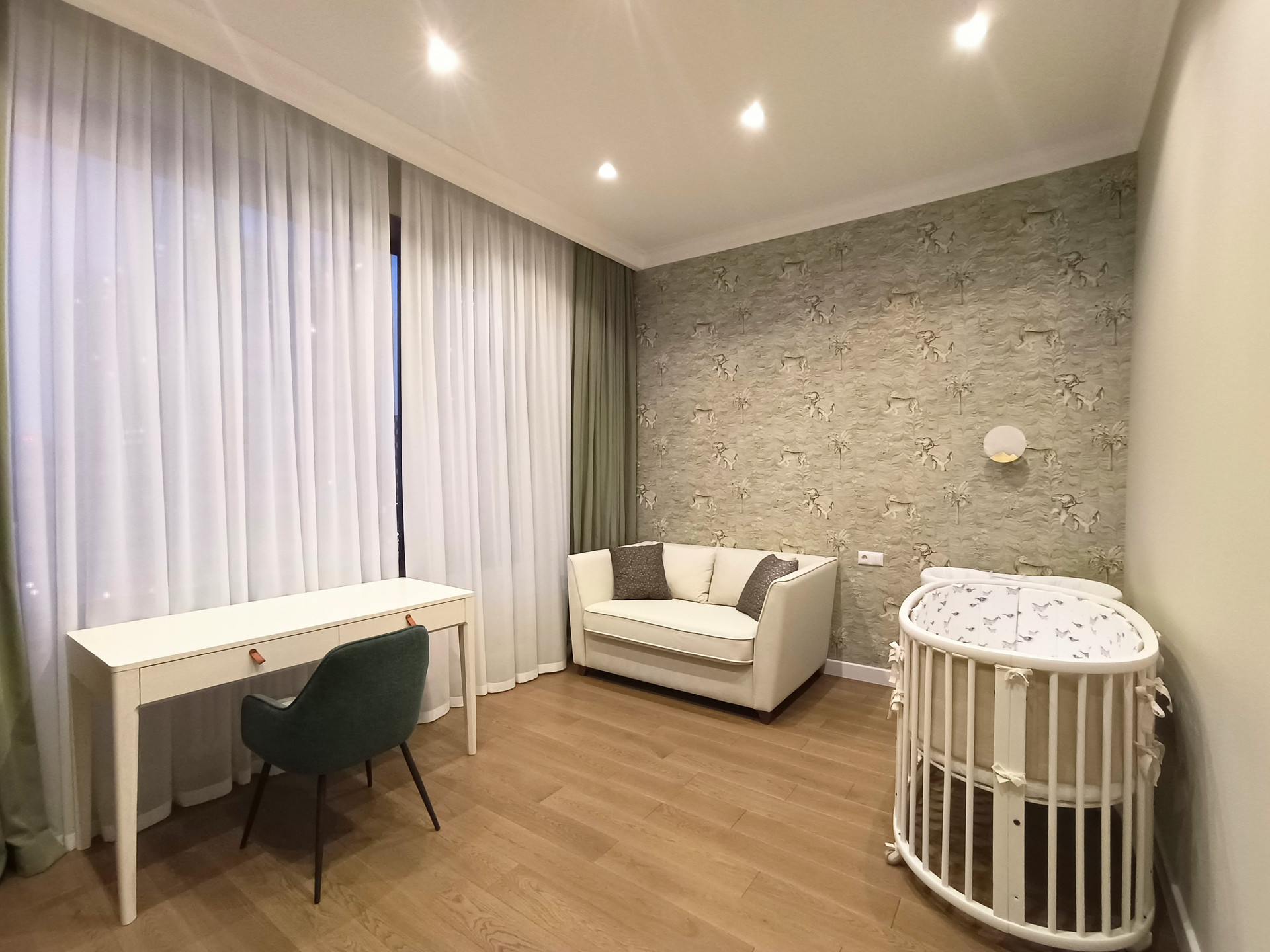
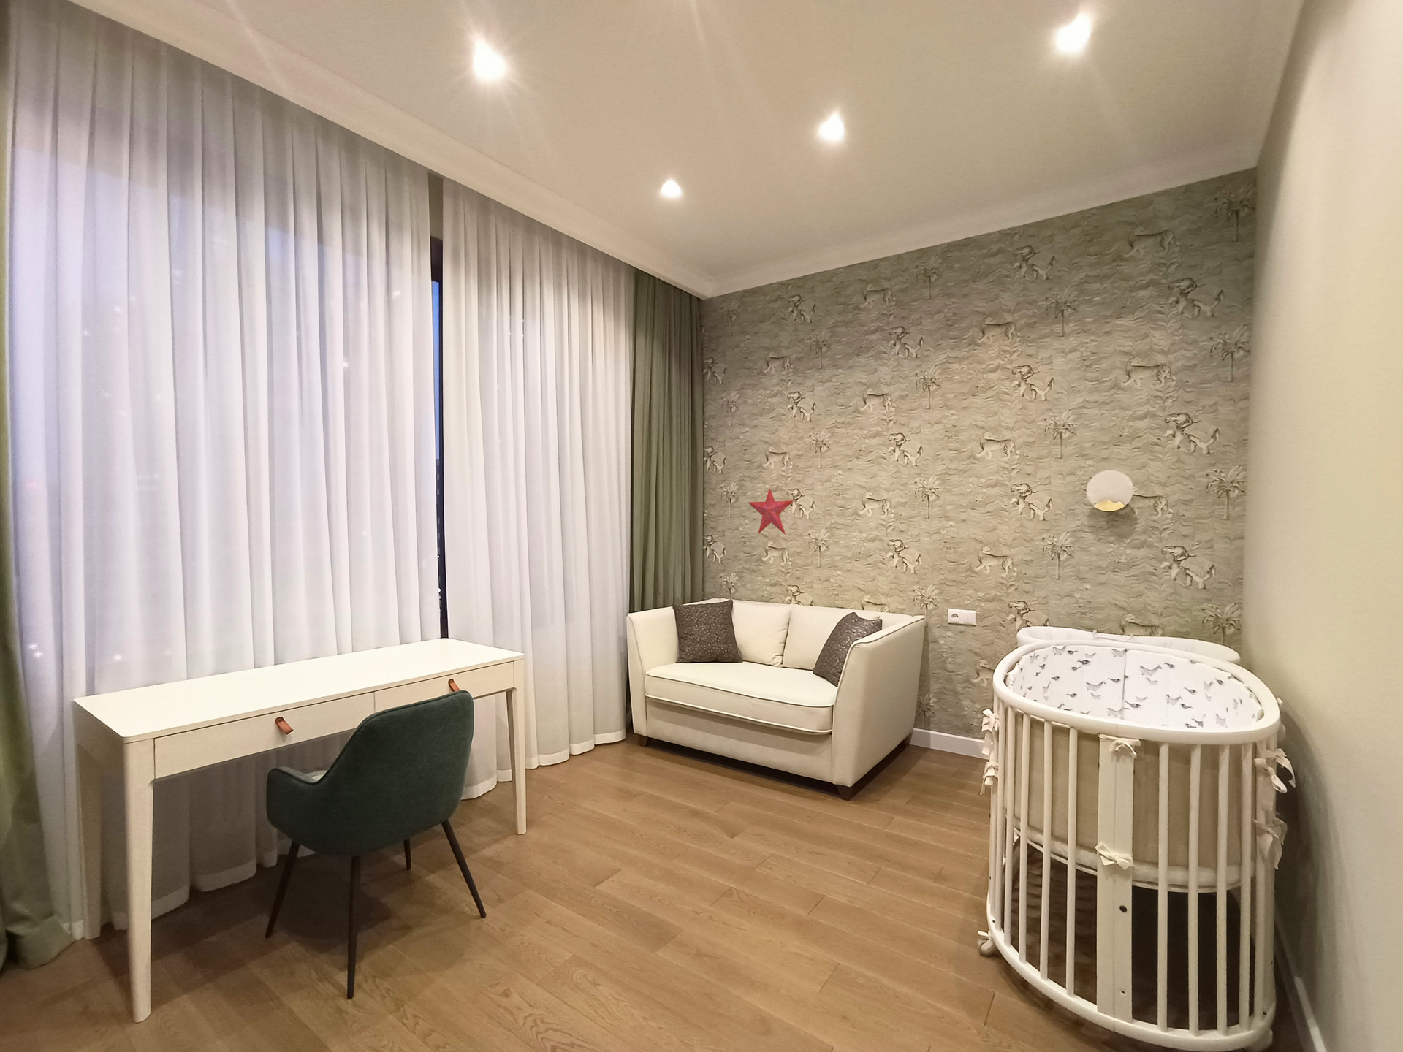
+ decorative star [748,487,794,536]
